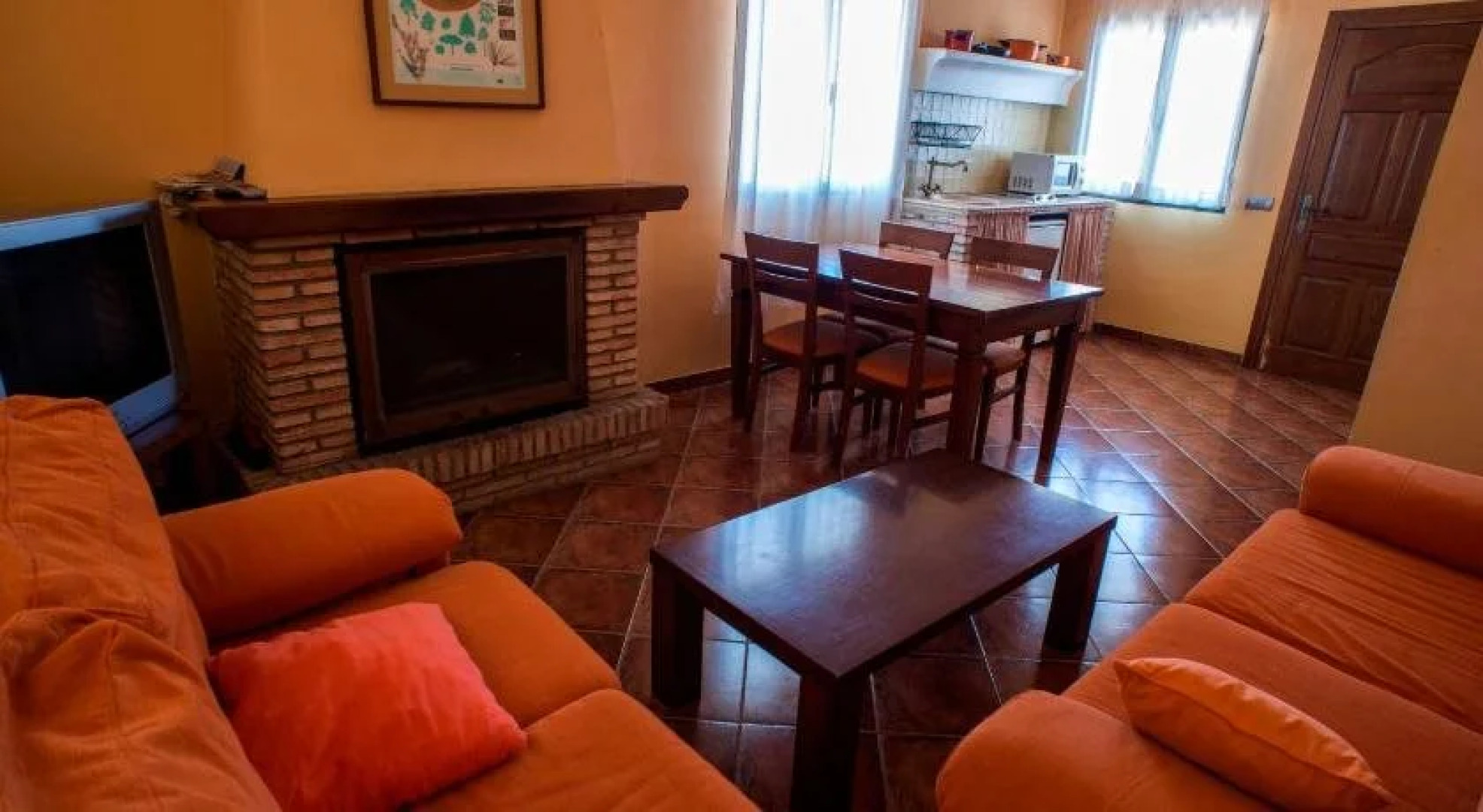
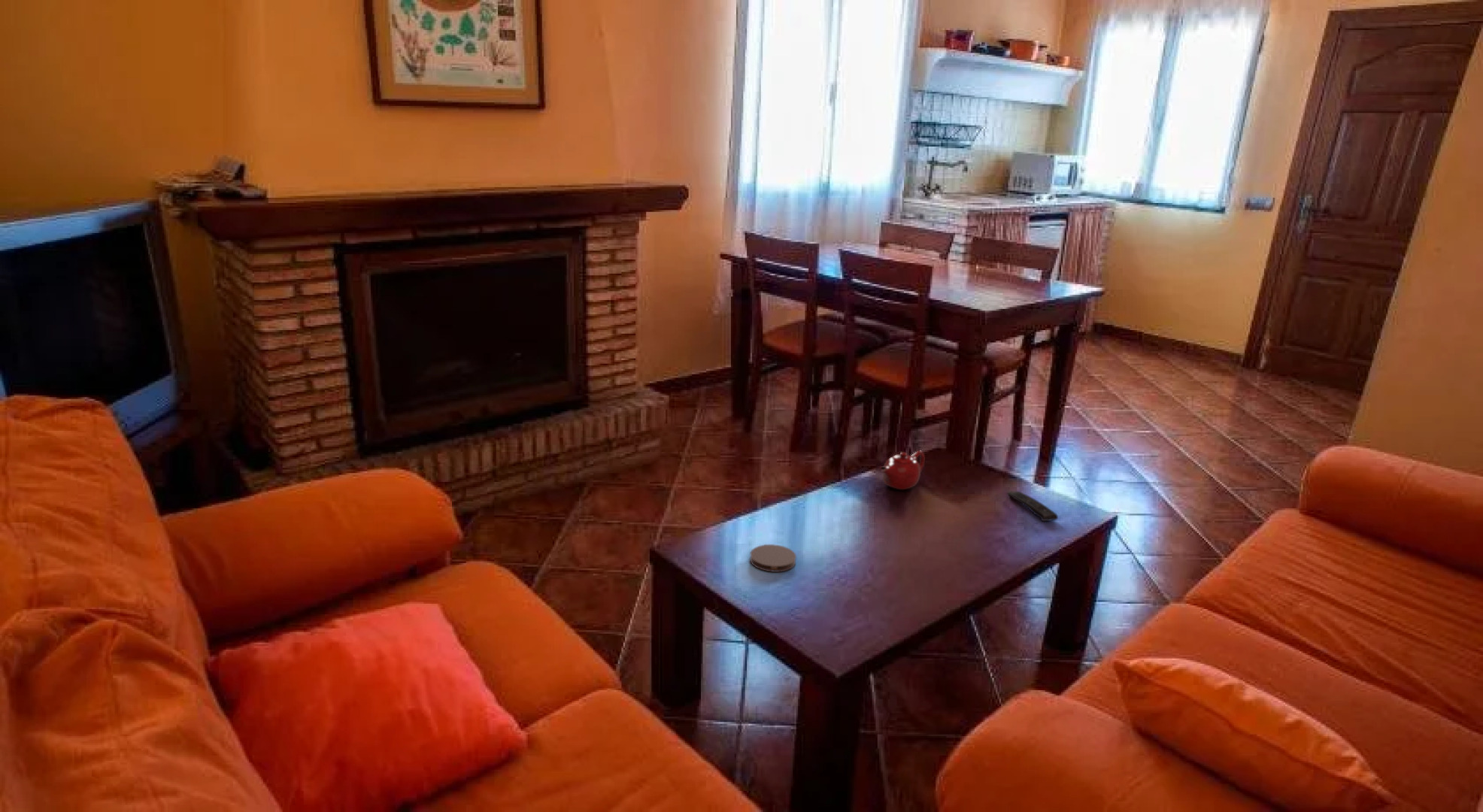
+ remote control [1006,490,1059,522]
+ coaster [749,544,797,573]
+ teapot [879,450,925,490]
